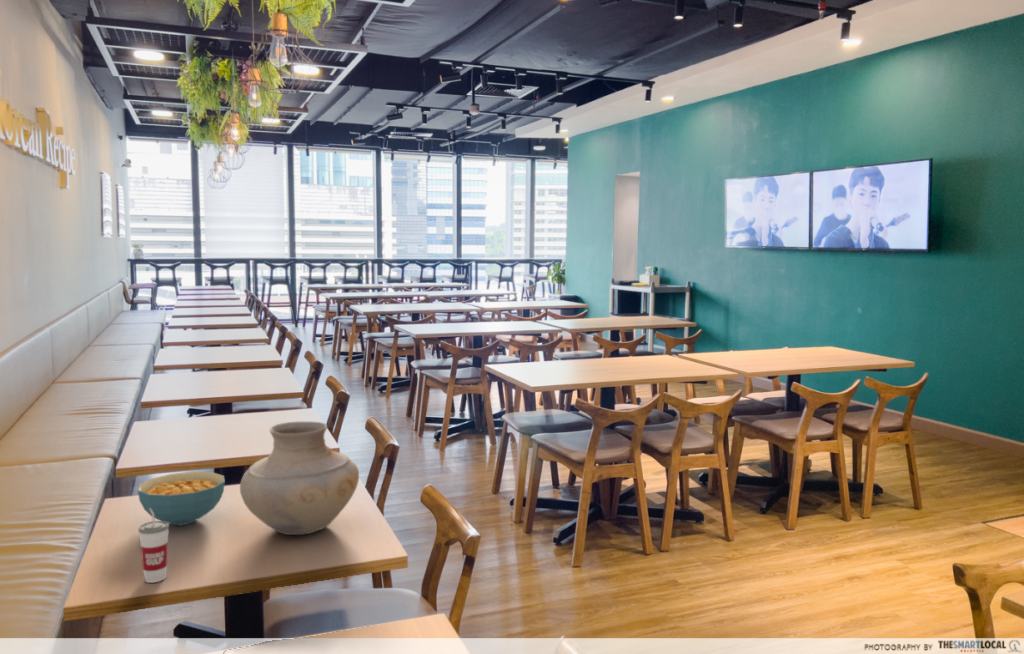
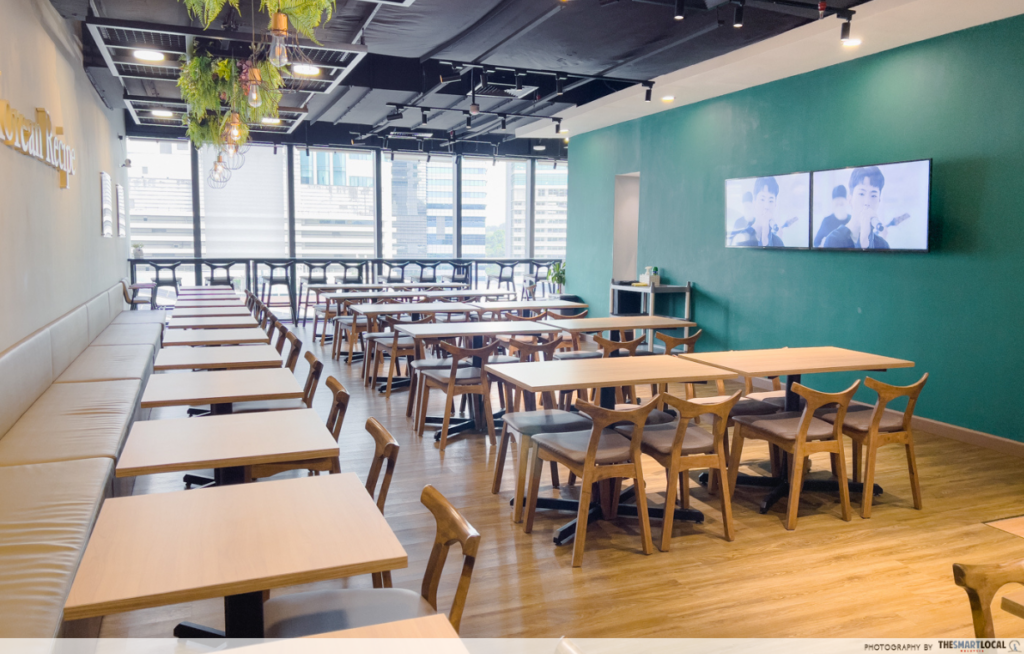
- cereal bowl [137,471,226,526]
- cup [137,508,170,584]
- vase [239,421,360,536]
